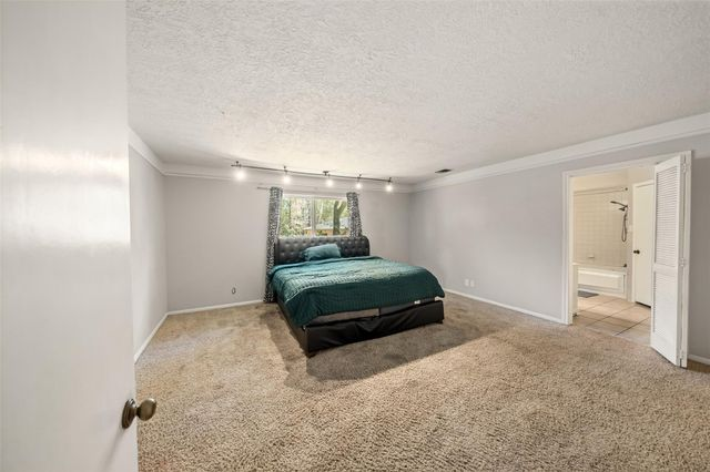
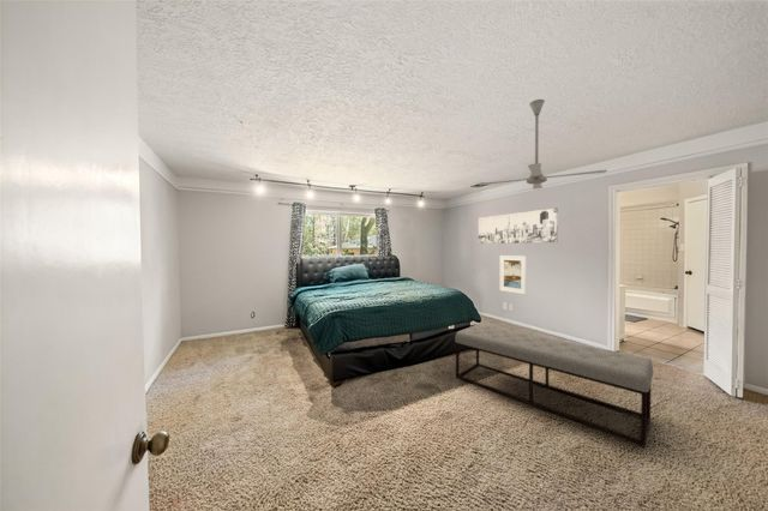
+ bench [454,323,654,447]
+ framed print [499,254,528,295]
+ ceiling fan [476,98,608,190]
+ wall art [478,206,559,245]
